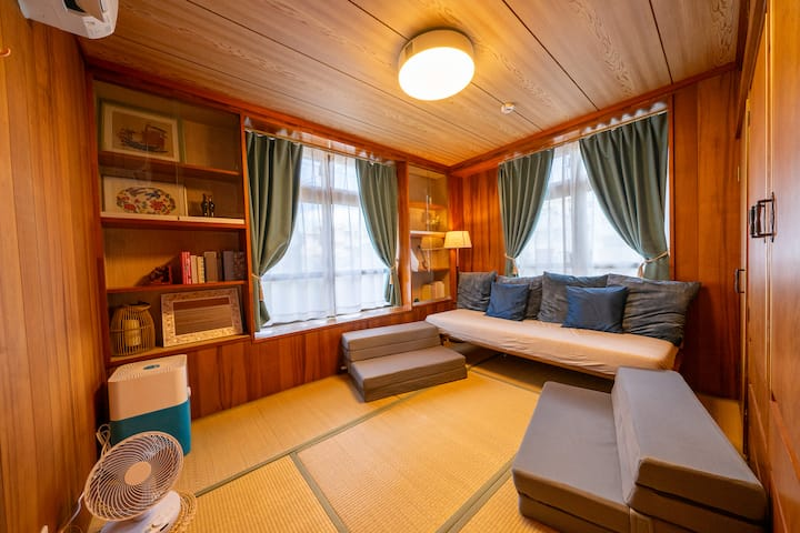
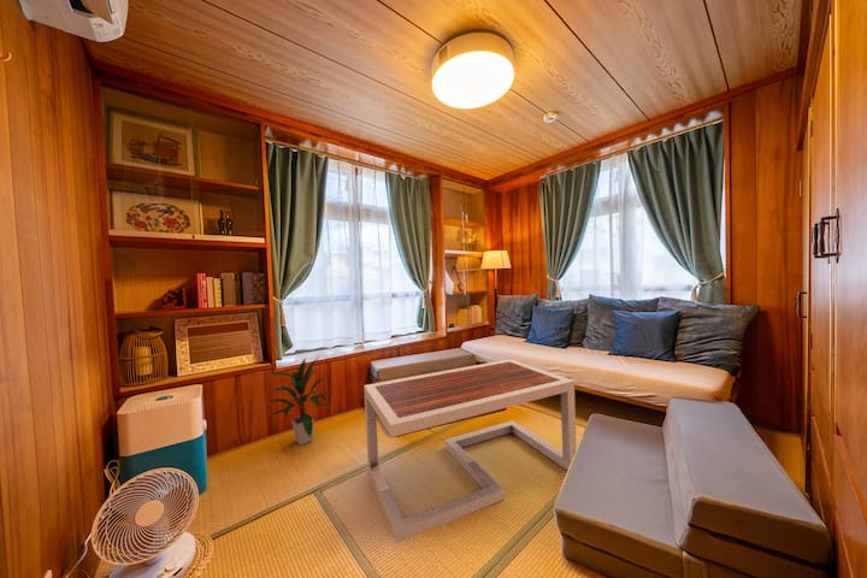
+ indoor plant [261,356,335,446]
+ coffee table [362,358,578,544]
